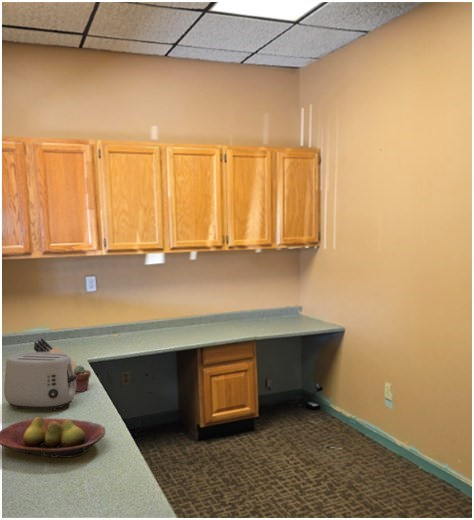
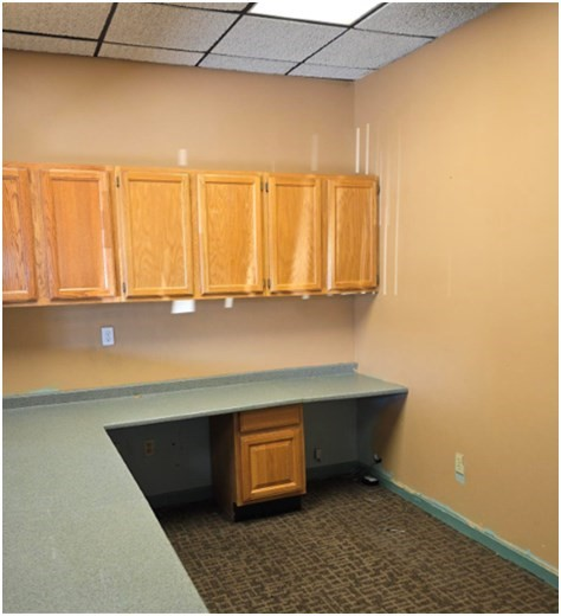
- fruit bowl [0,416,106,459]
- toaster [3,351,77,412]
- potted succulent [74,364,92,393]
- knife block [33,337,78,371]
